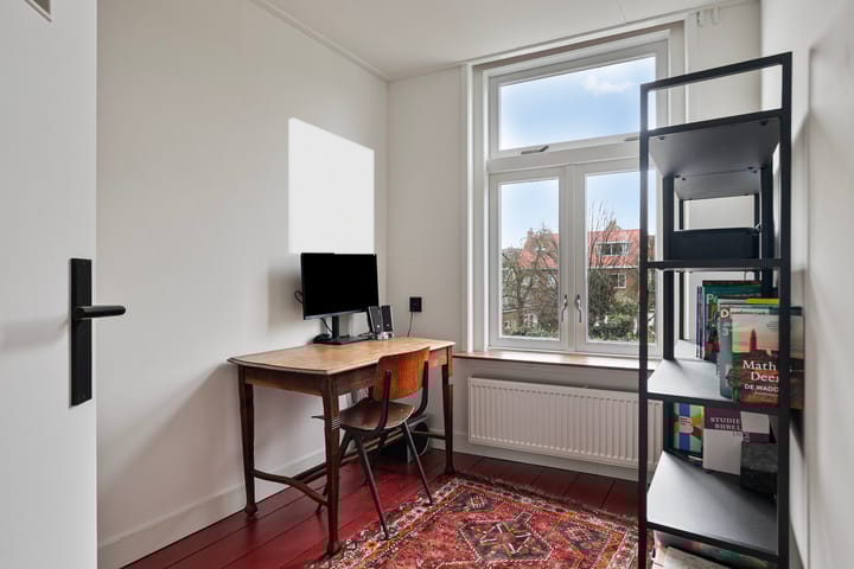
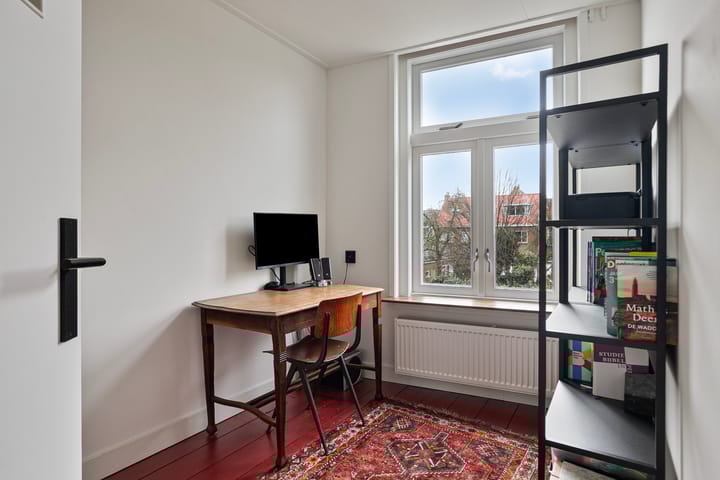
- wall art [287,117,375,255]
